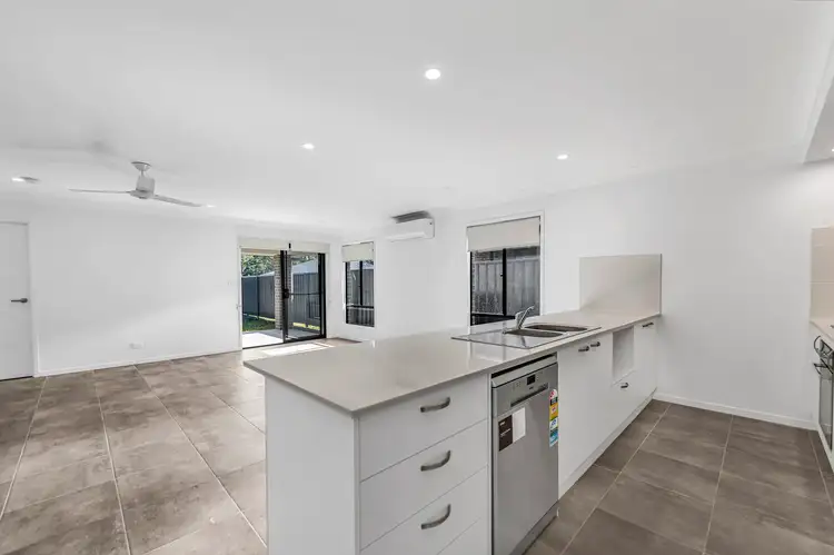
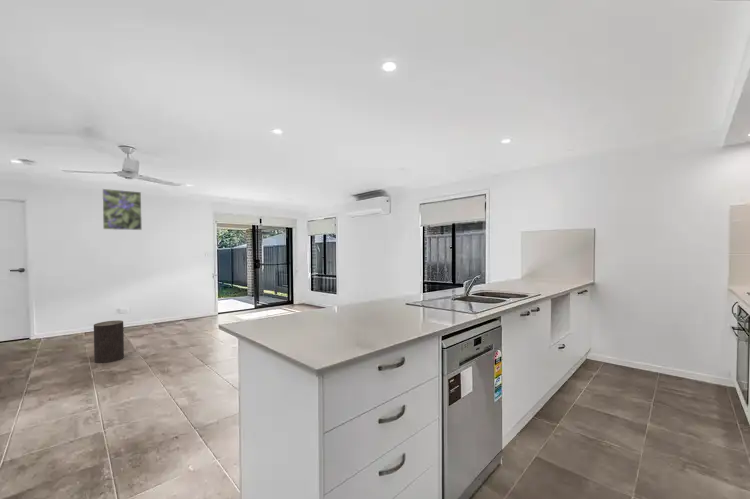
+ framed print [101,188,143,231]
+ stool [93,319,125,365]
